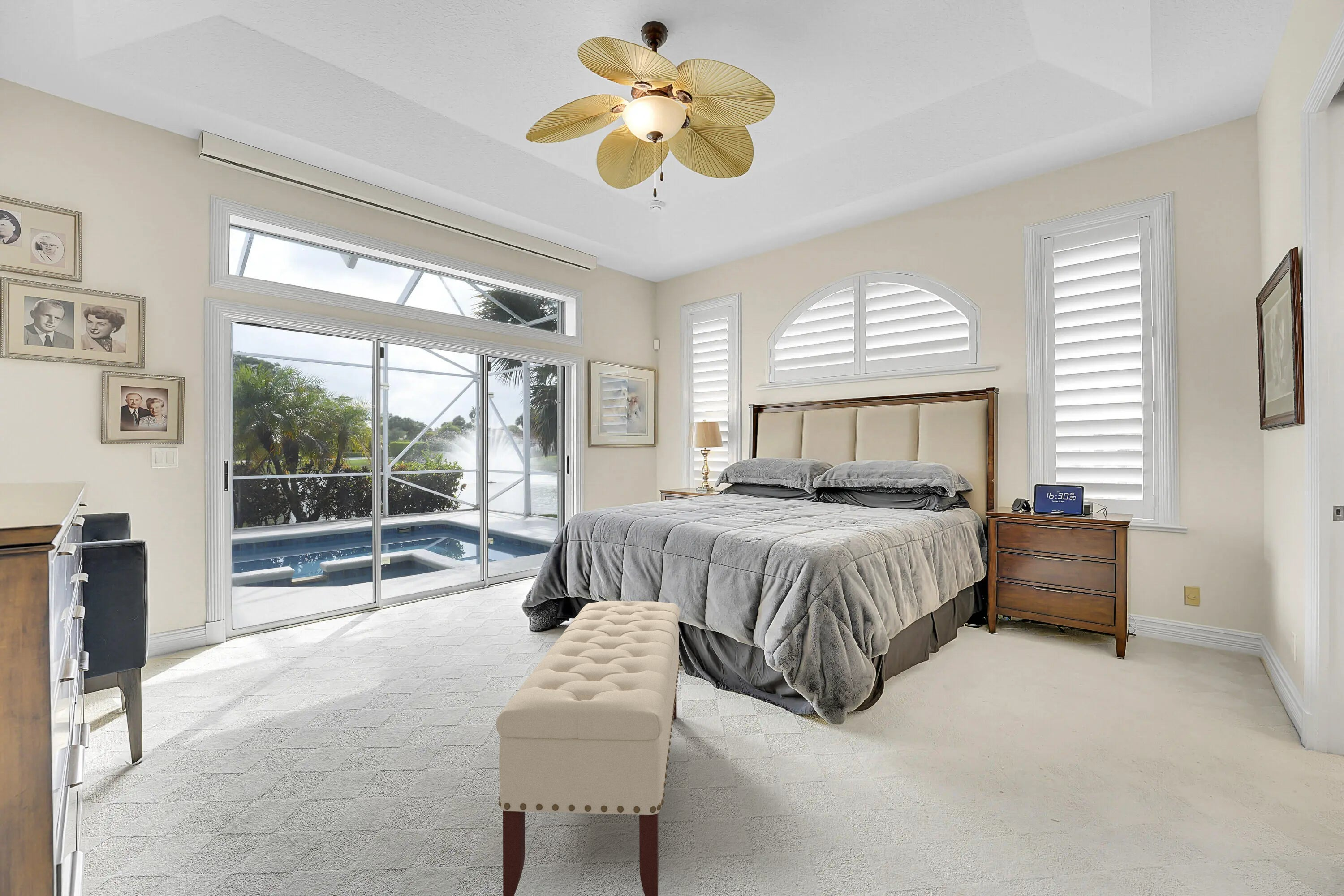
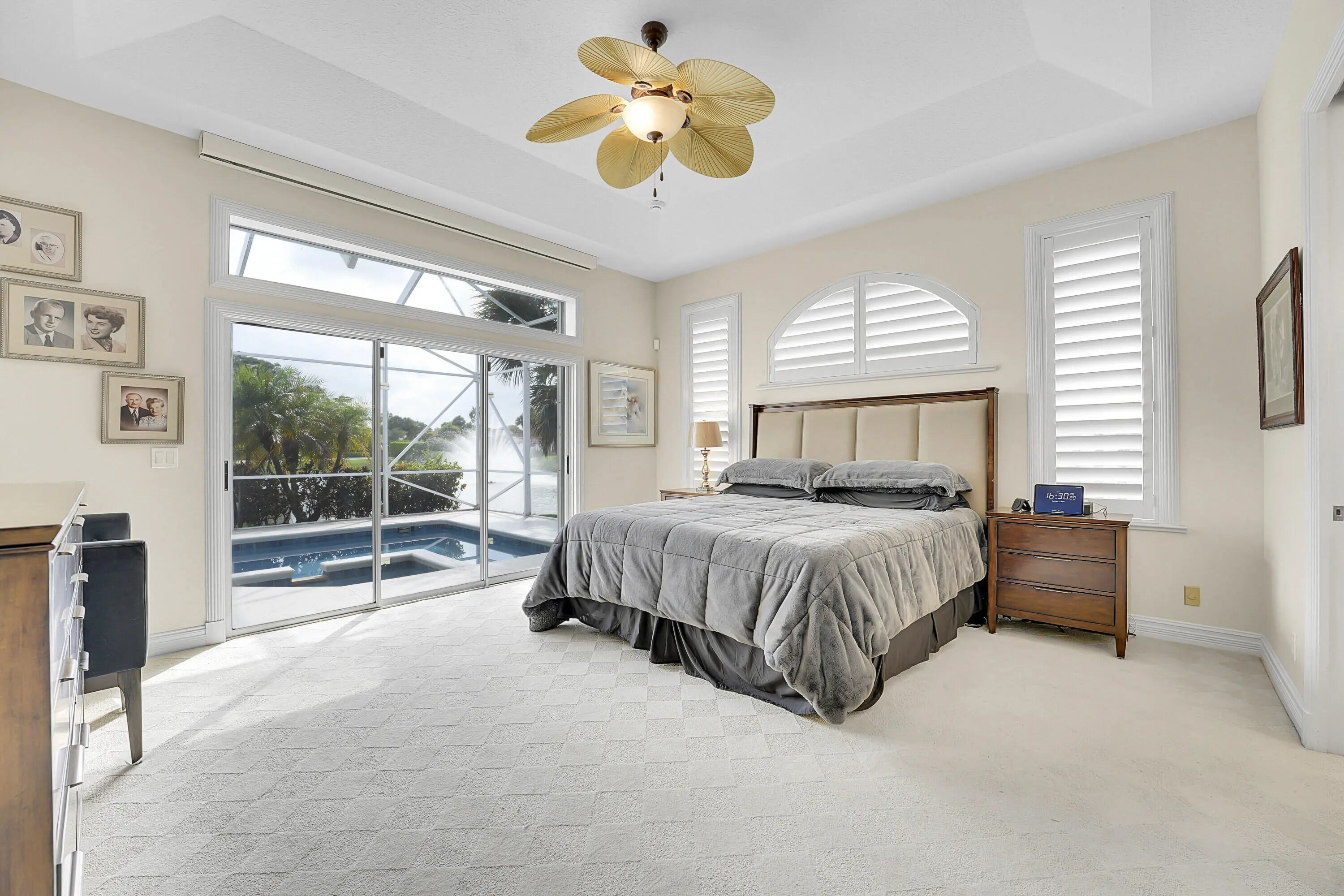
- bench [495,601,681,896]
